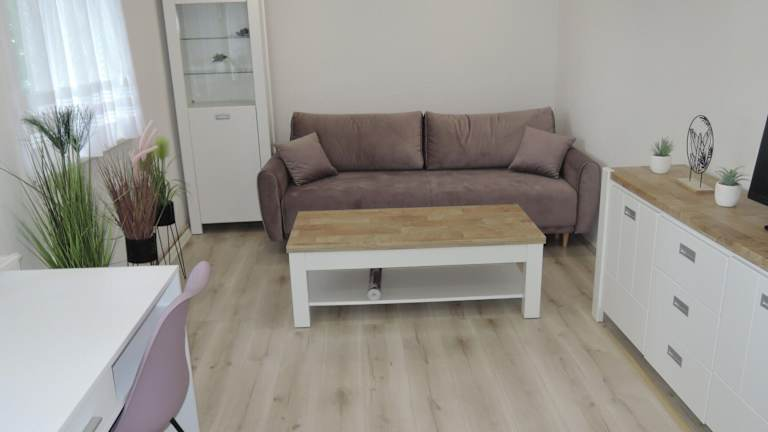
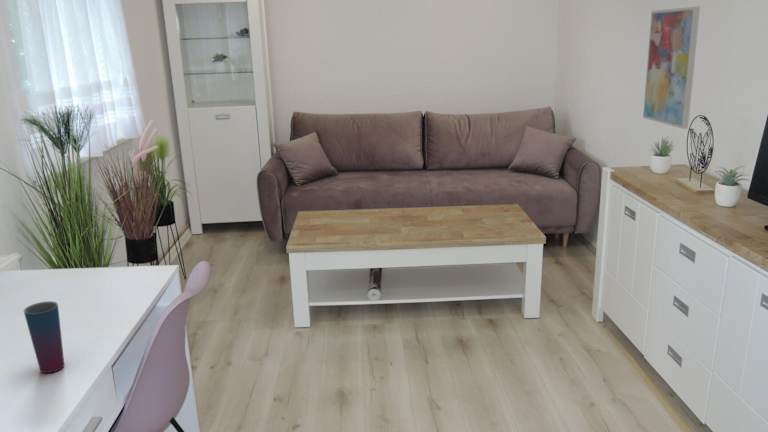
+ cup [23,300,65,374]
+ wall art [642,6,701,130]
